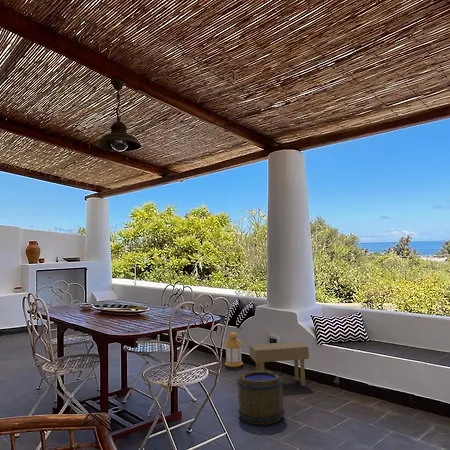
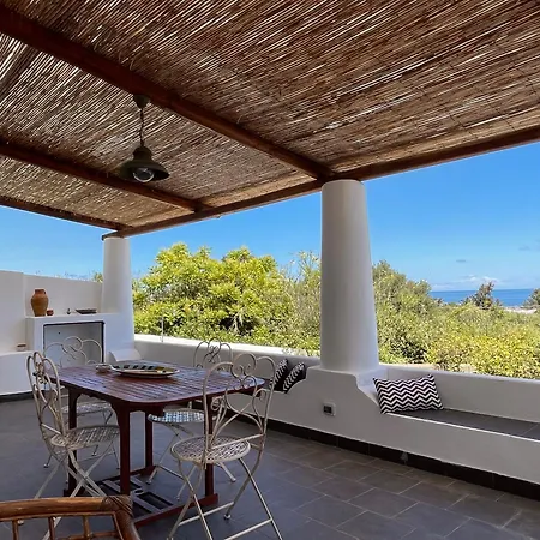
- side table [248,341,310,387]
- wooden barrel [236,370,286,426]
- lantern [223,331,244,368]
